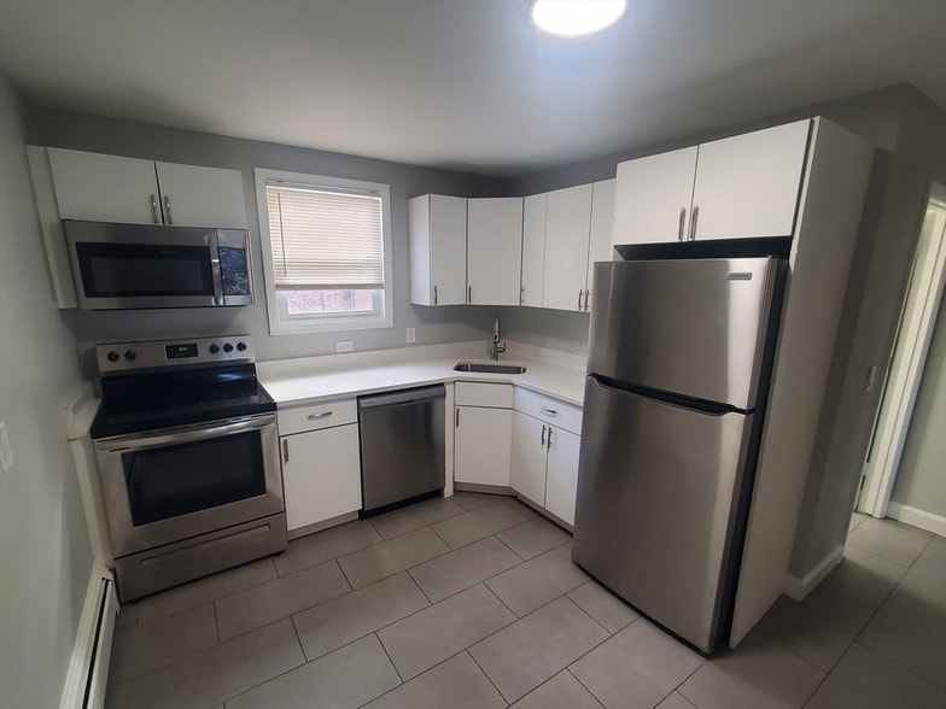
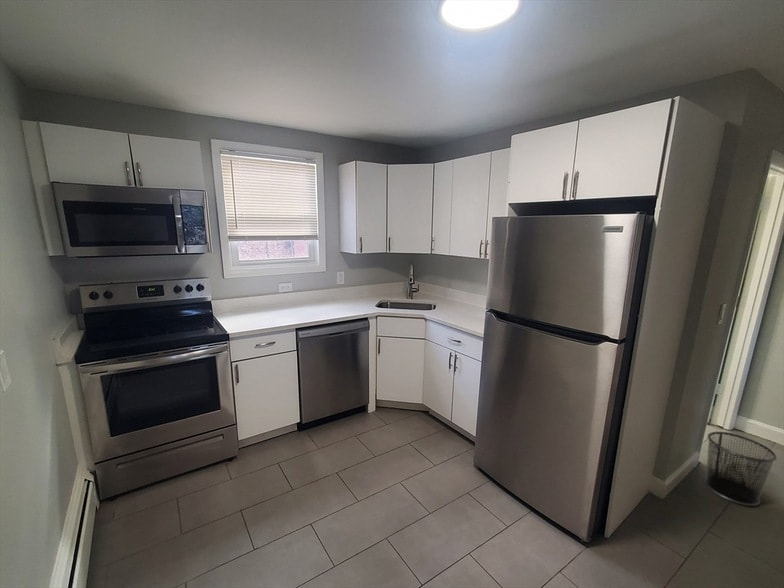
+ waste bin [703,431,778,507]
